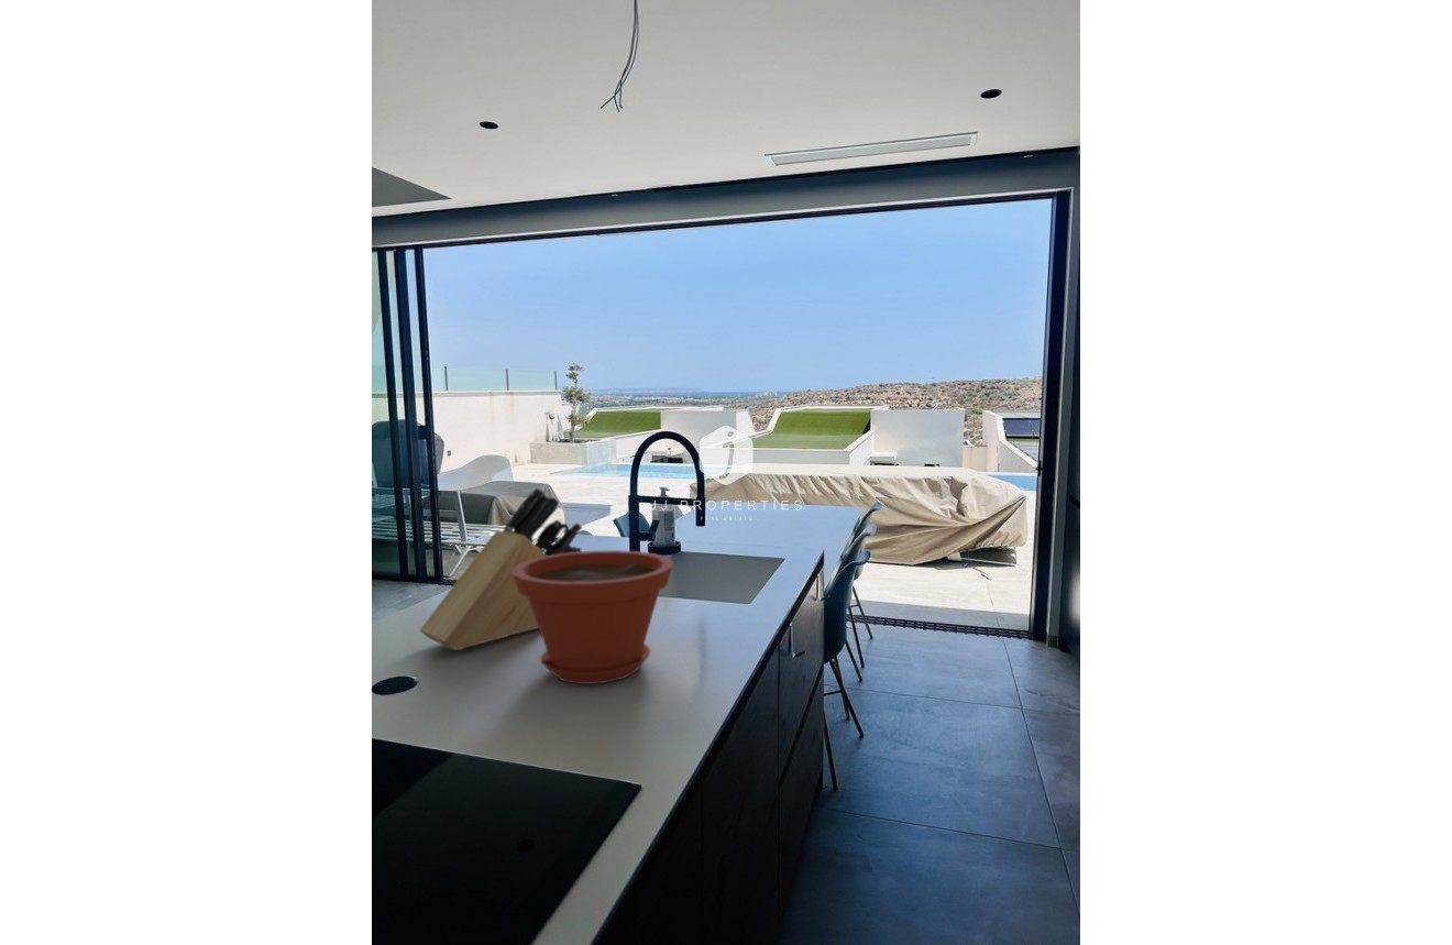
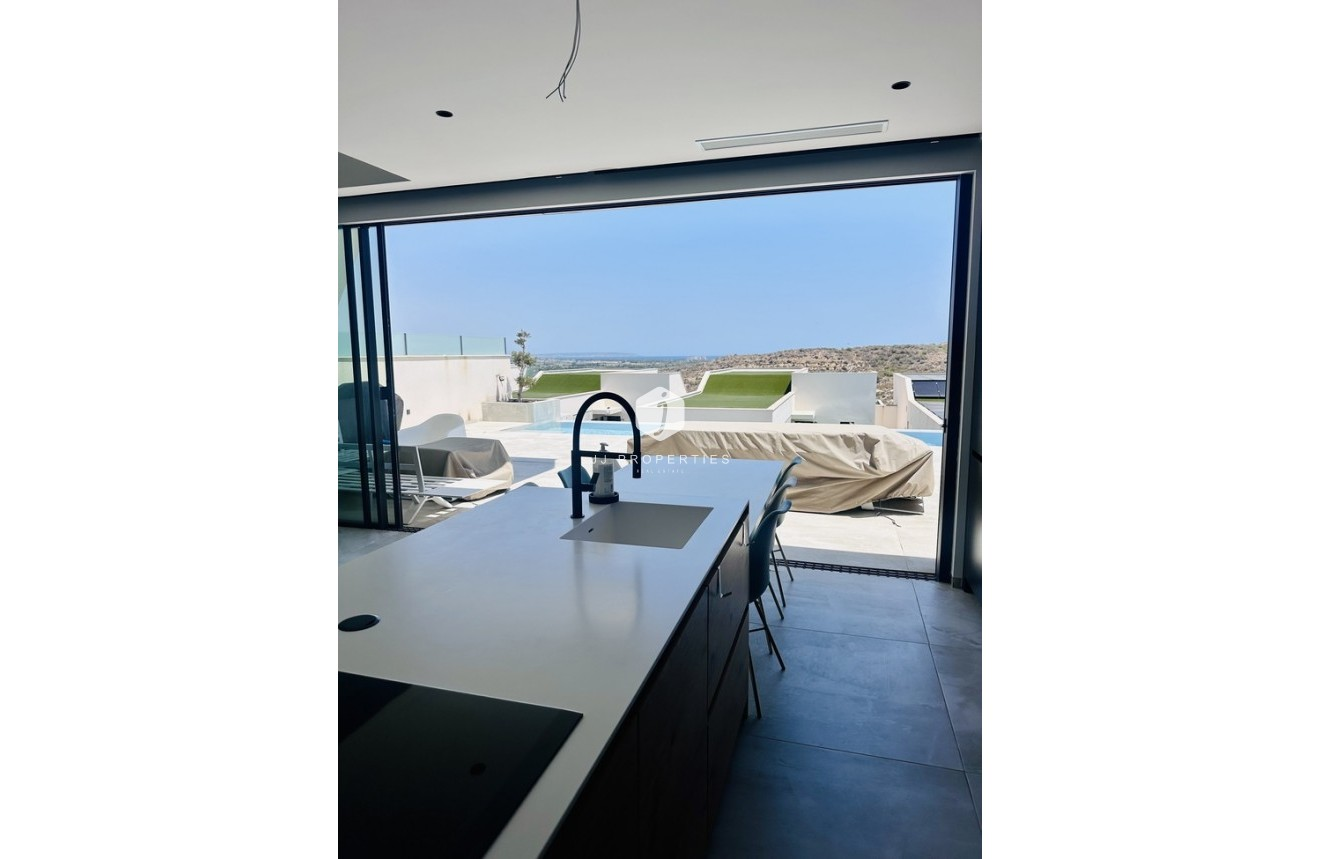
- plant pot [512,549,674,685]
- knife block [418,486,583,651]
